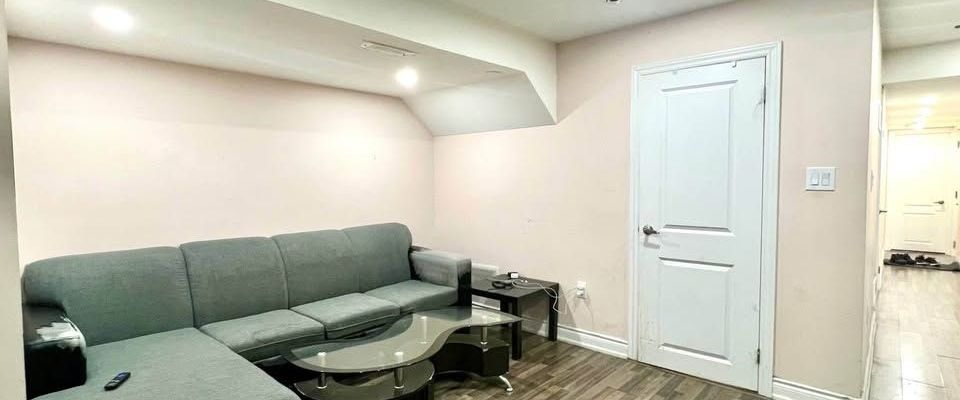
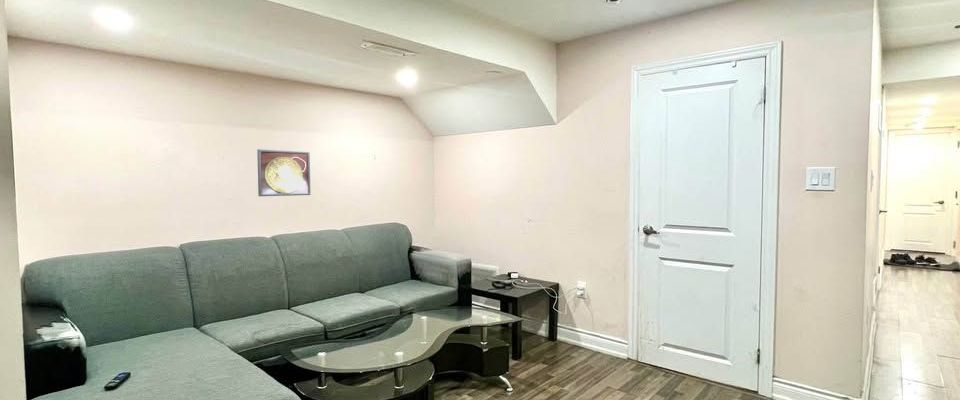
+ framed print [256,148,312,197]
